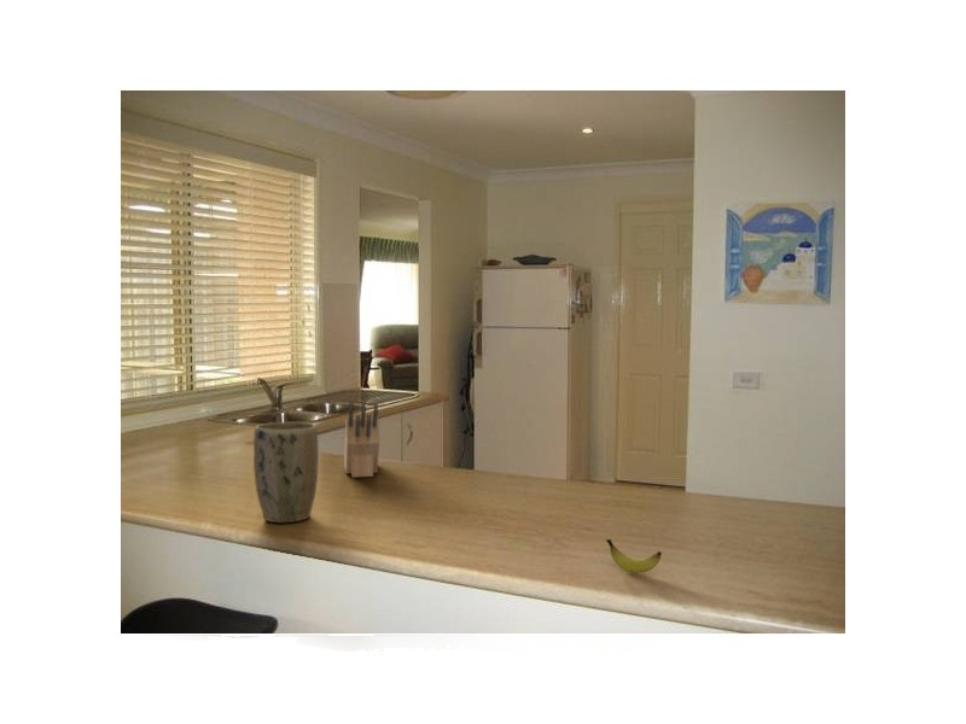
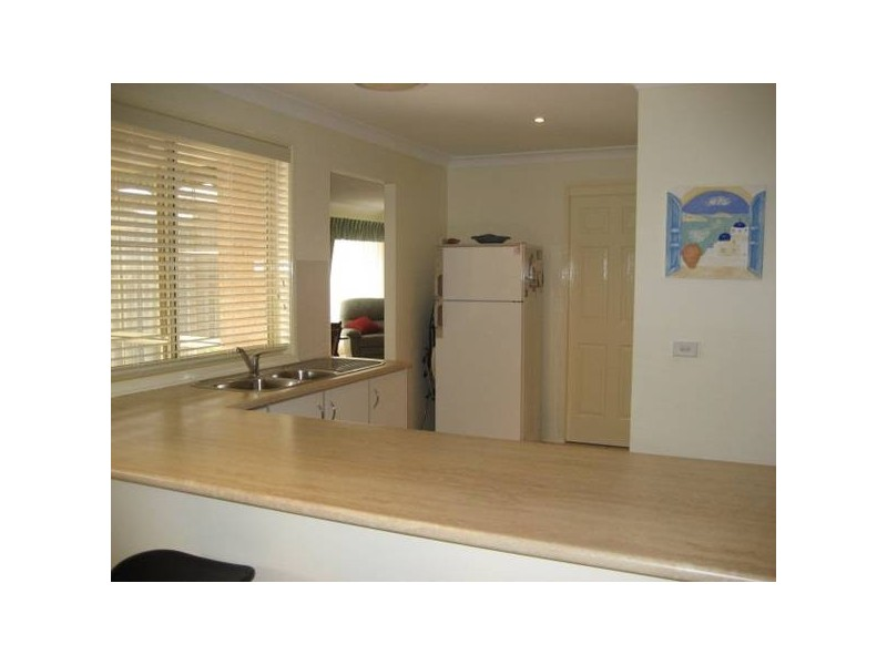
- banana [605,538,663,574]
- plant pot [252,421,320,524]
- knife block [343,401,380,479]
